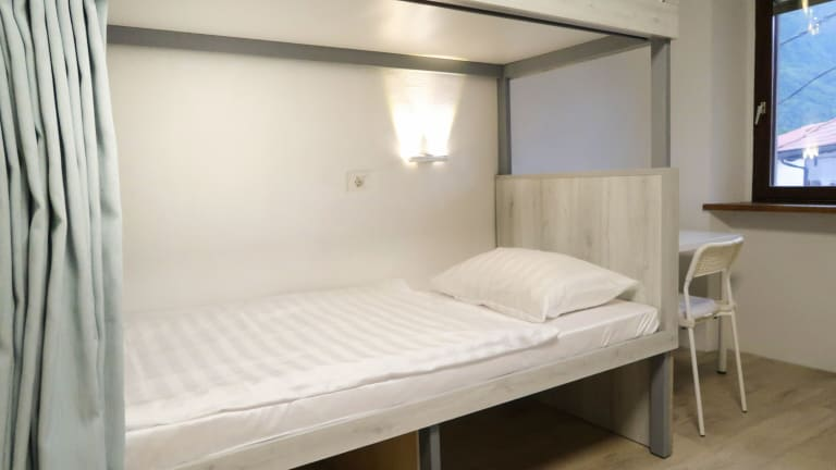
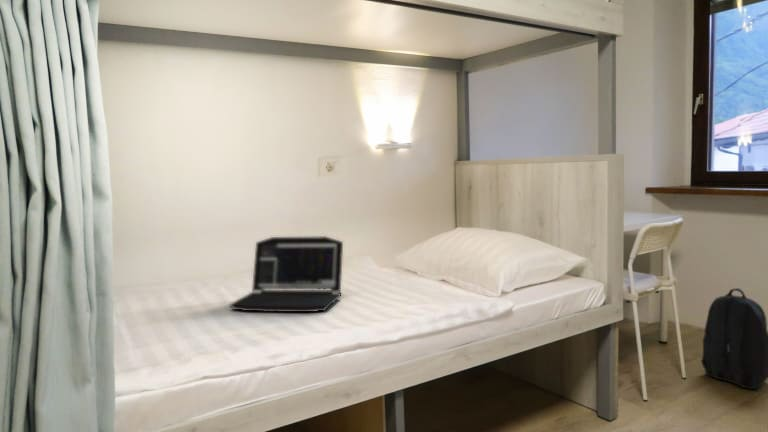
+ backpack [700,287,768,390]
+ laptop [229,235,344,313]
